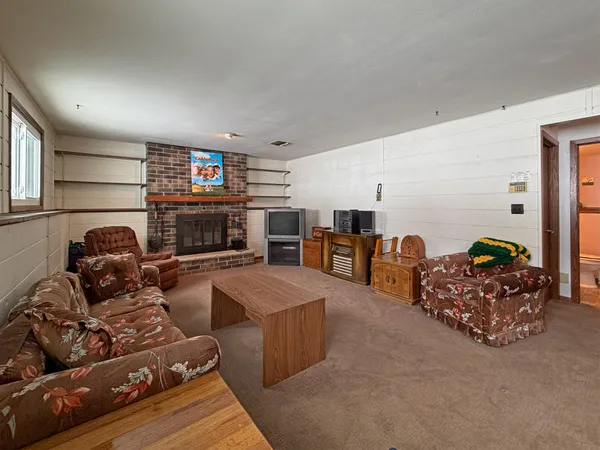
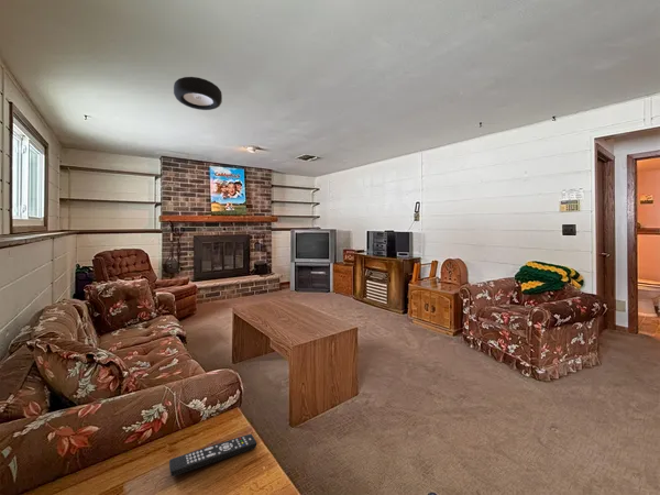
+ remote control [168,433,257,477]
+ ceiling light [173,76,223,111]
